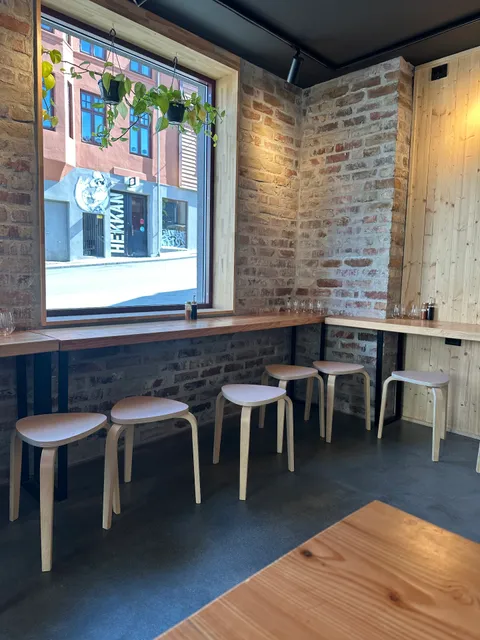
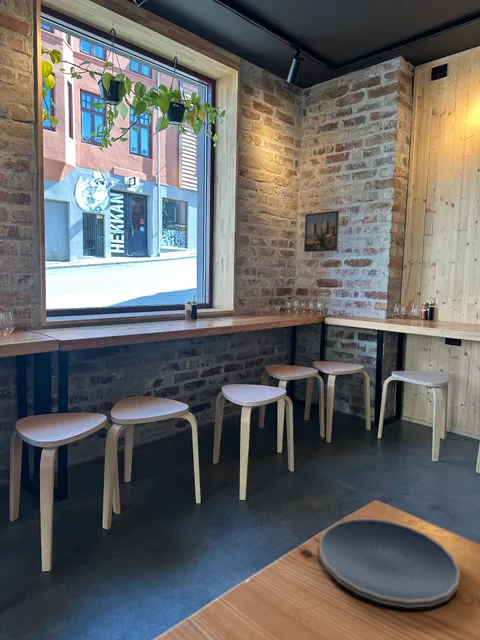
+ plate [318,517,461,609]
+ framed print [303,210,340,253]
